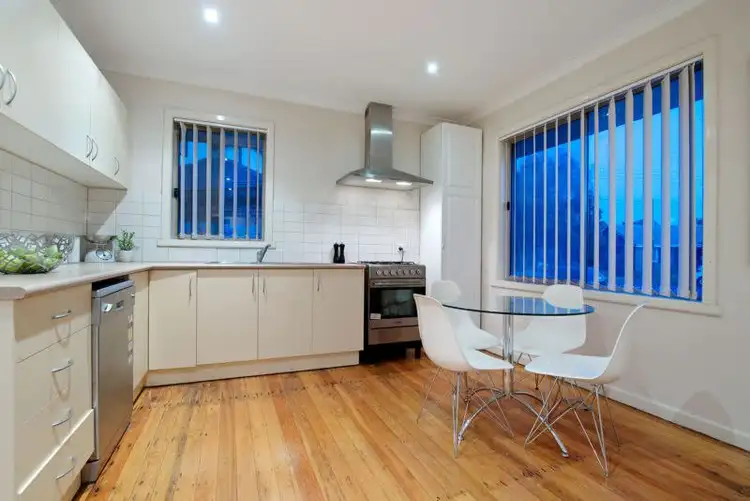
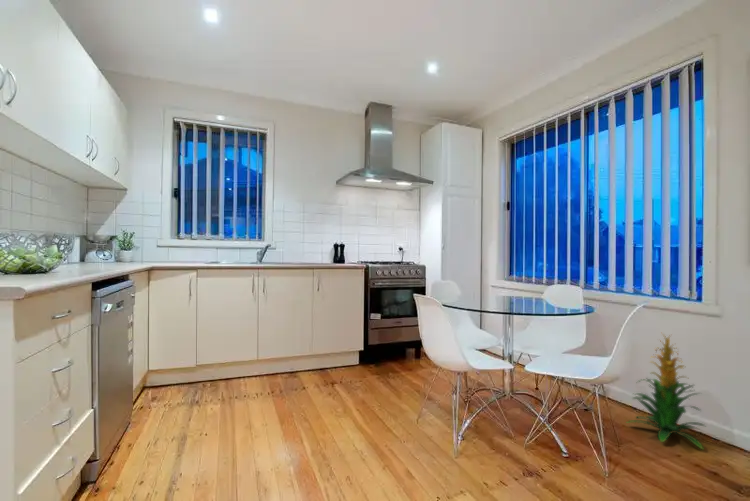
+ indoor plant [626,332,707,450]
